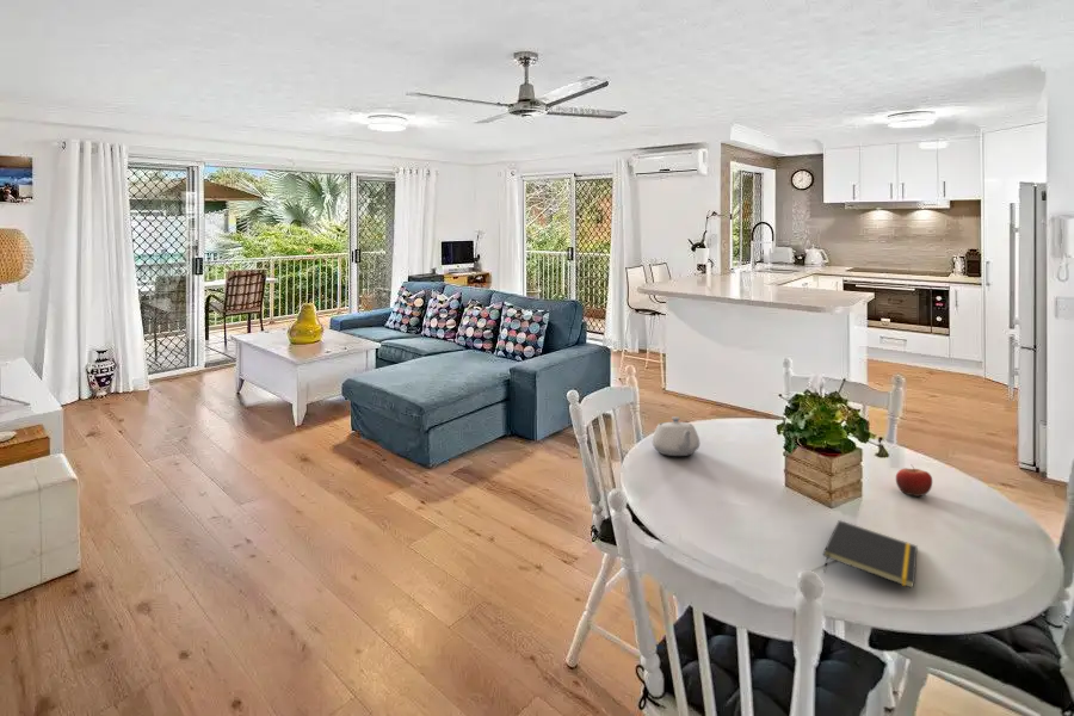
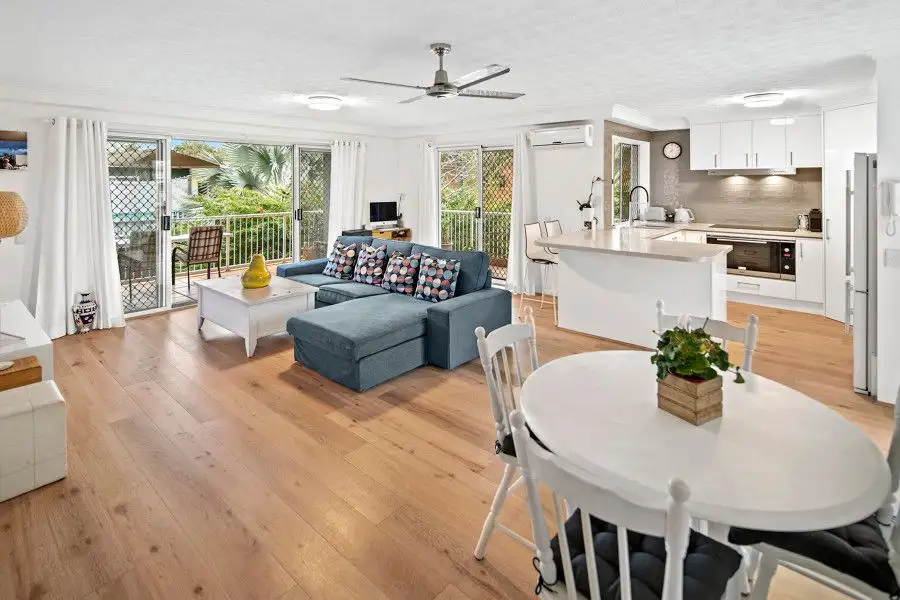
- notepad [822,519,919,590]
- teapot [652,415,700,457]
- fruit [895,464,933,498]
